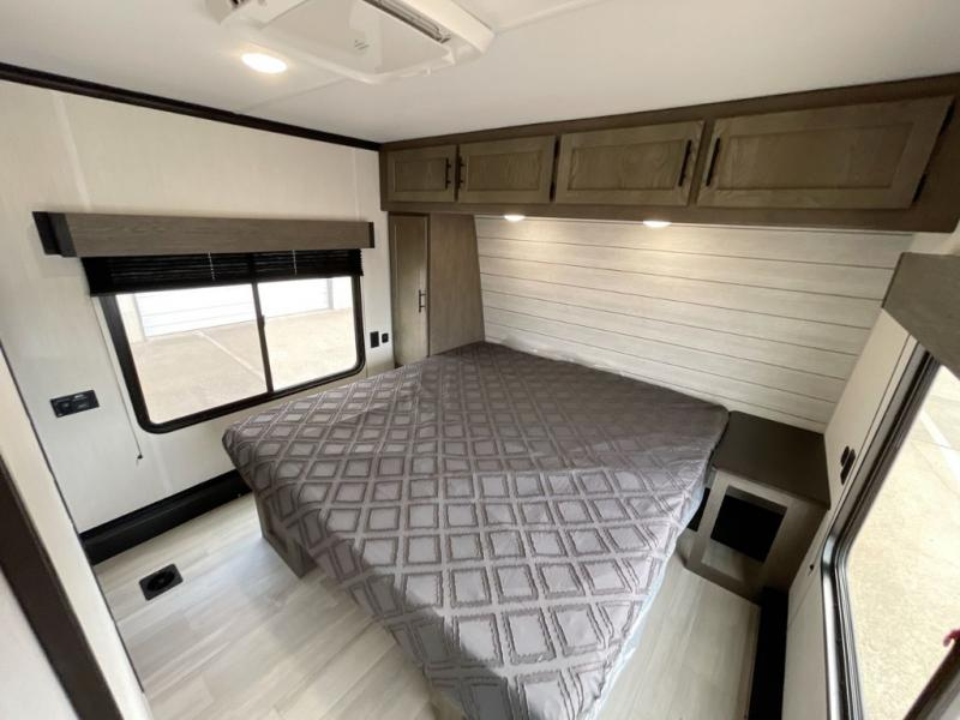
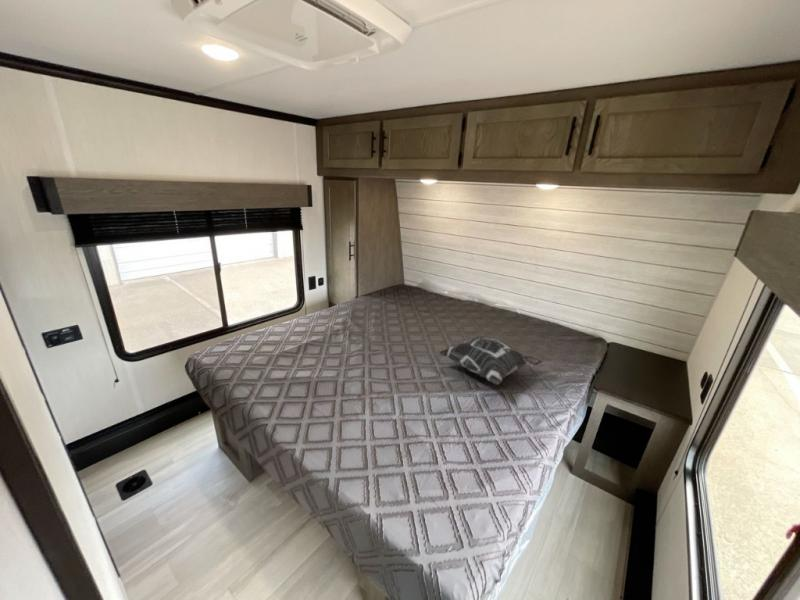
+ decorative pillow [438,334,542,386]
